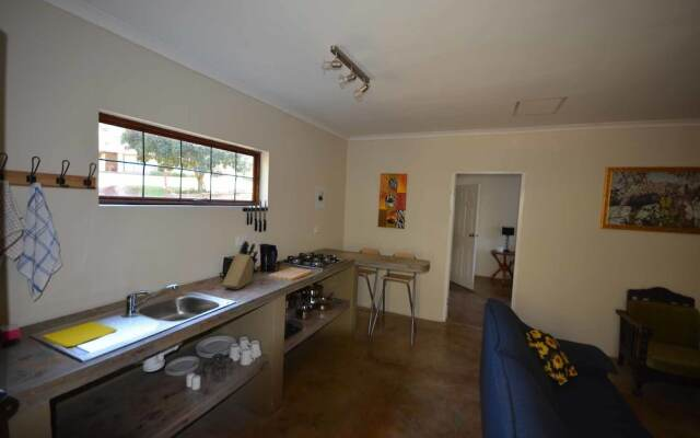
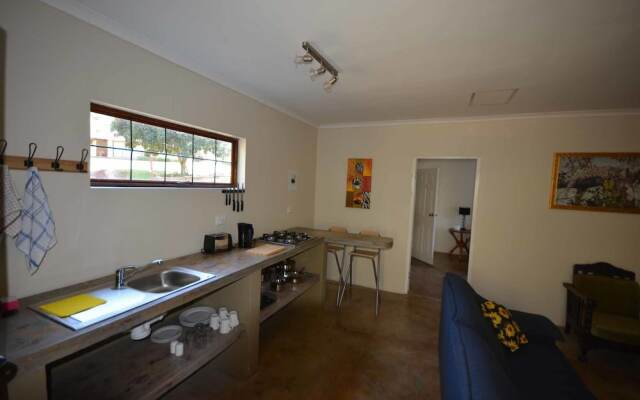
- knife block [221,240,259,290]
